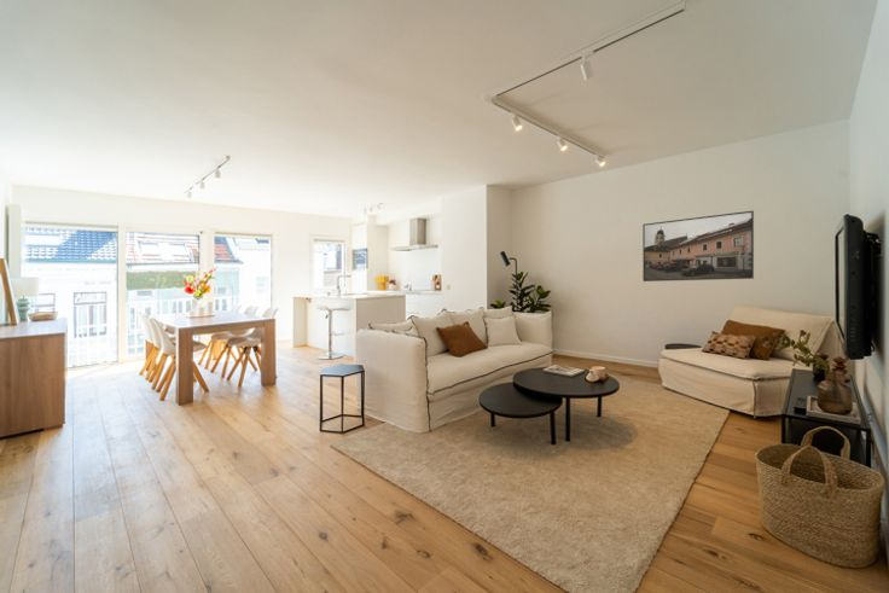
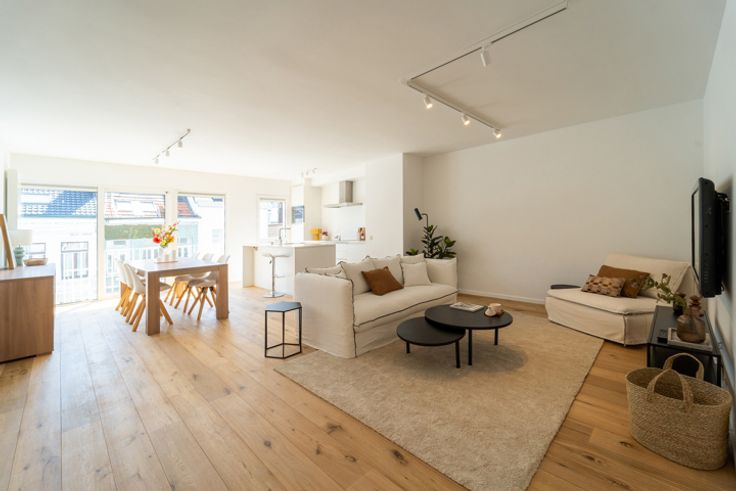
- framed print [641,209,755,283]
